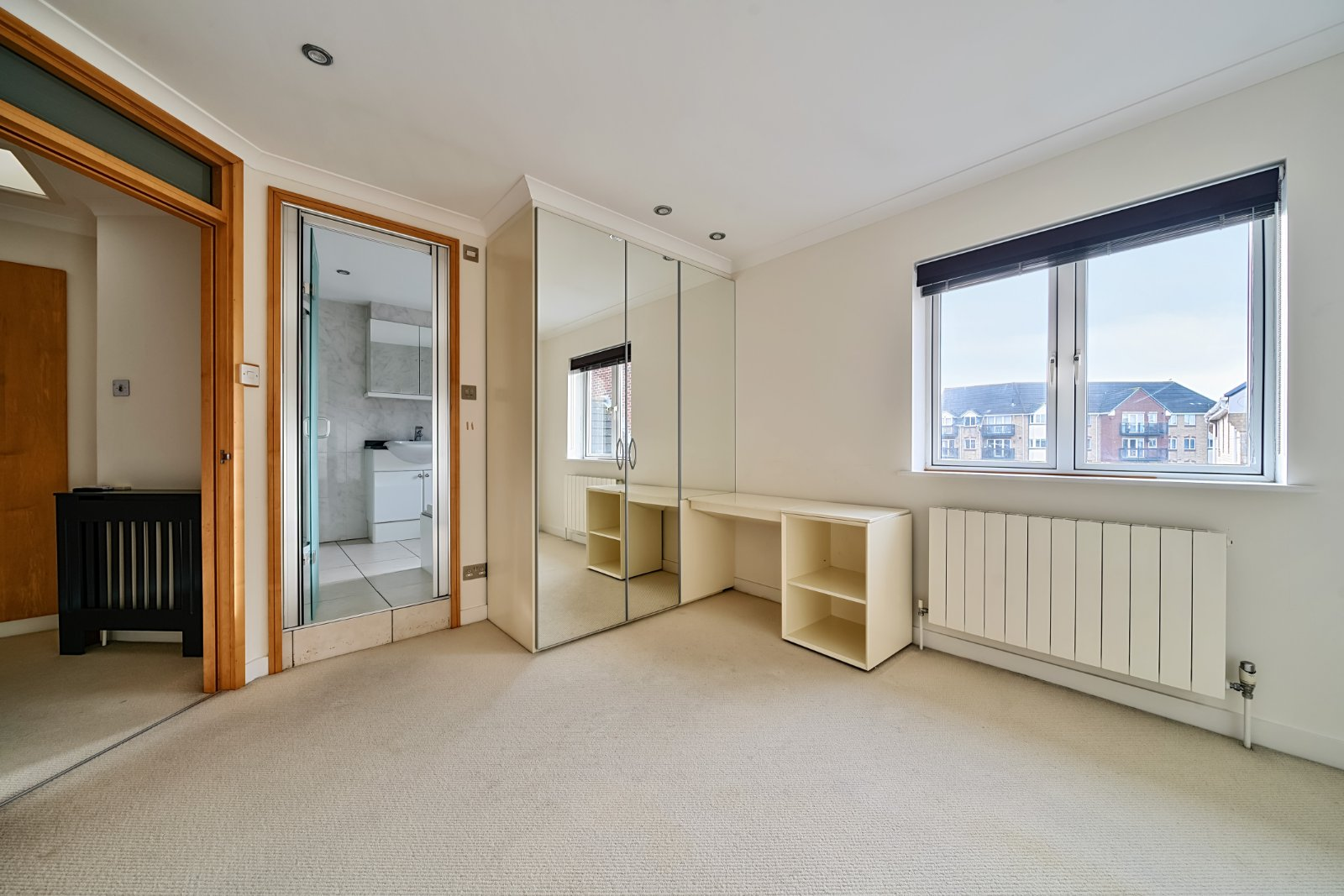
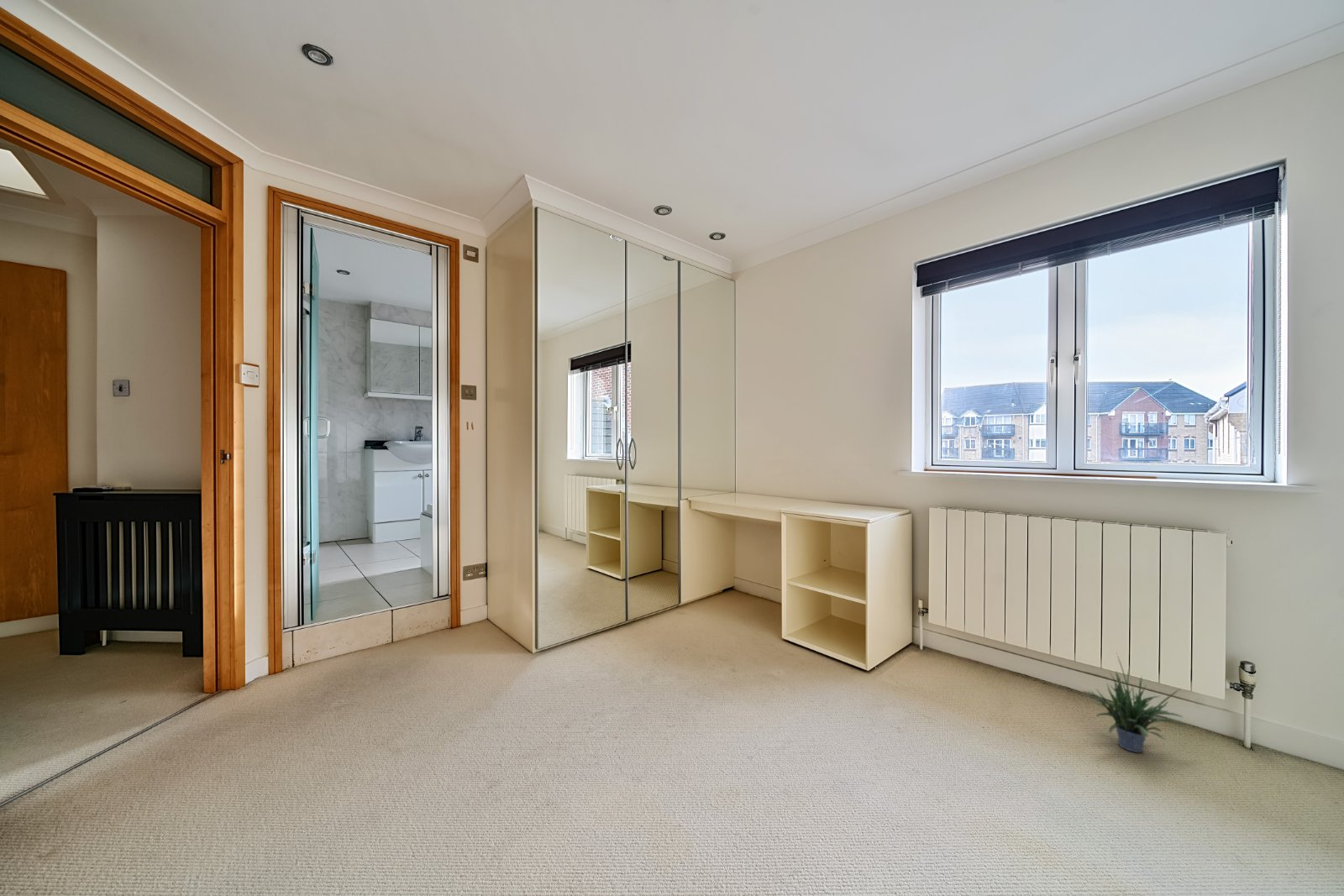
+ potted plant [1081,652,1189,753]
